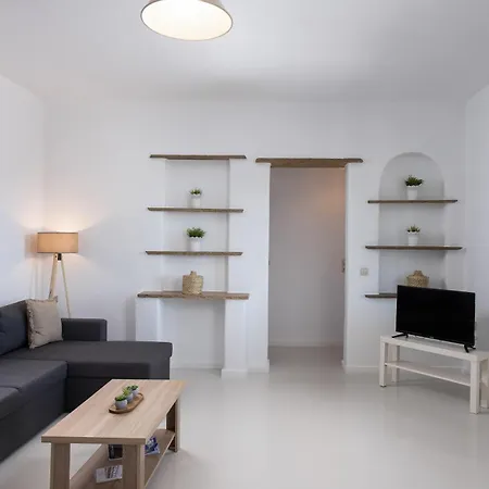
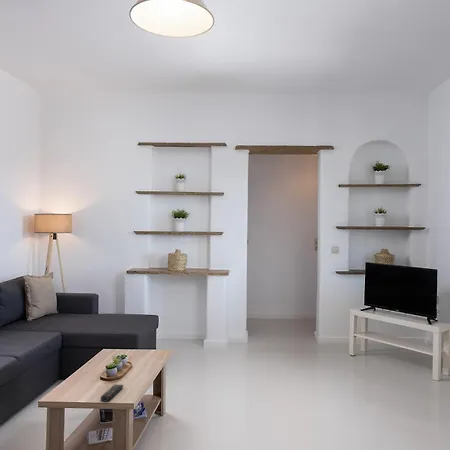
+ remote control [100,383,125,403]
